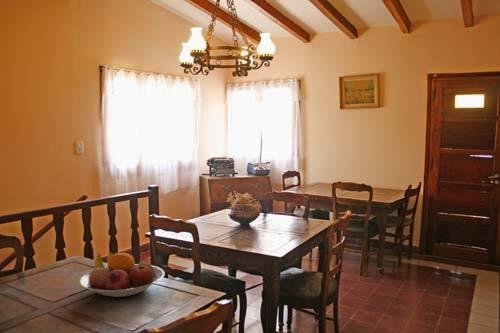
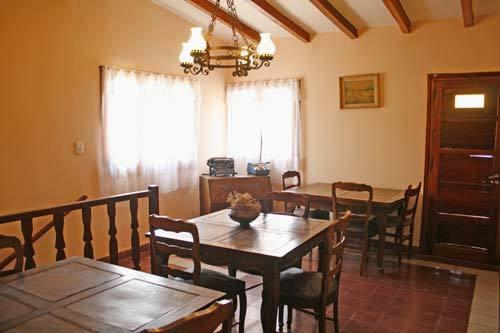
- fruit bowl [78,251,165,298]
